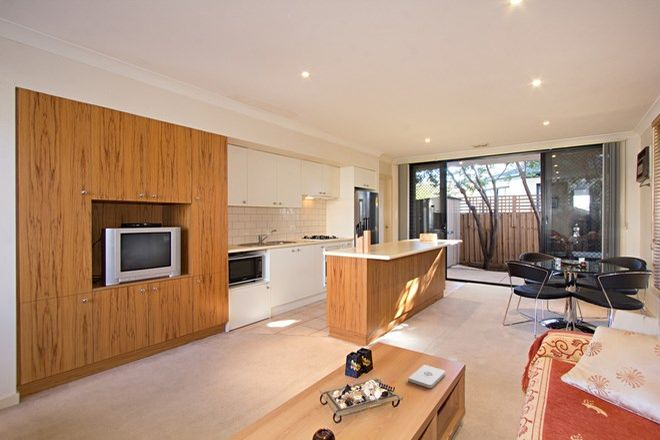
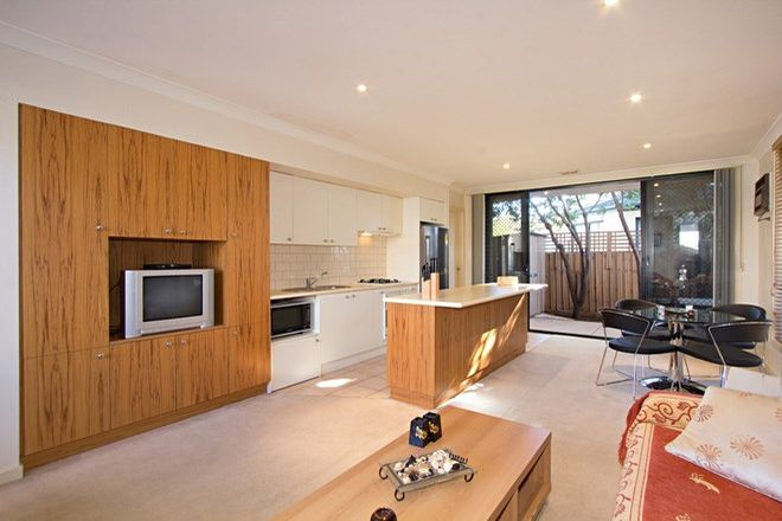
- notepad [407,364,446,389]
